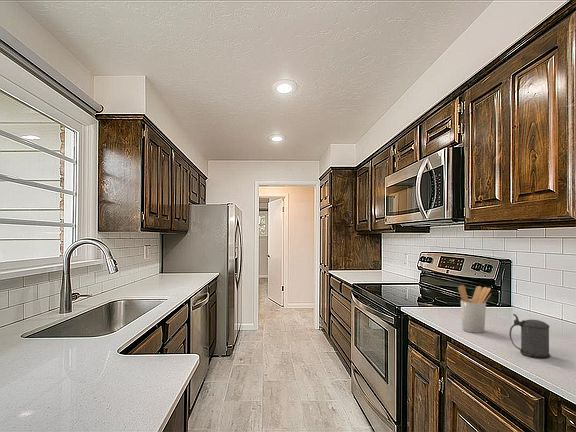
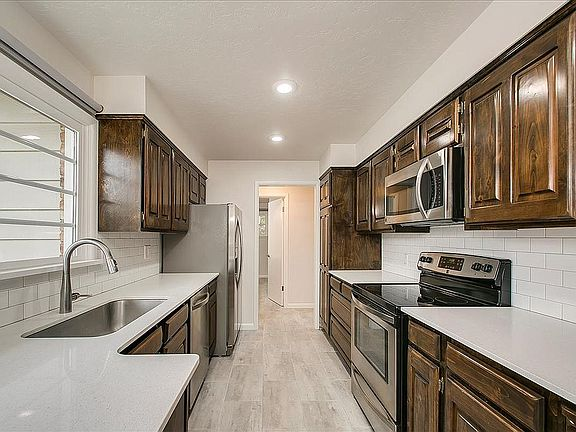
- utensil holder [457,284,492,334]
- beer stein [509,313,551,360]
